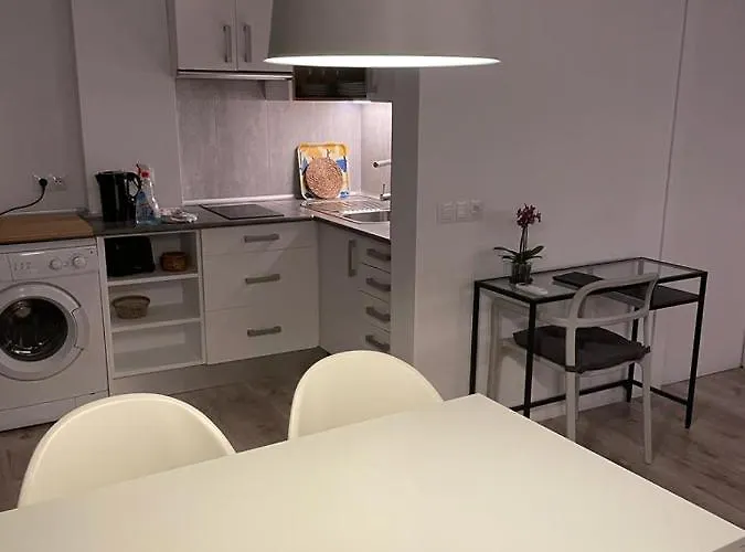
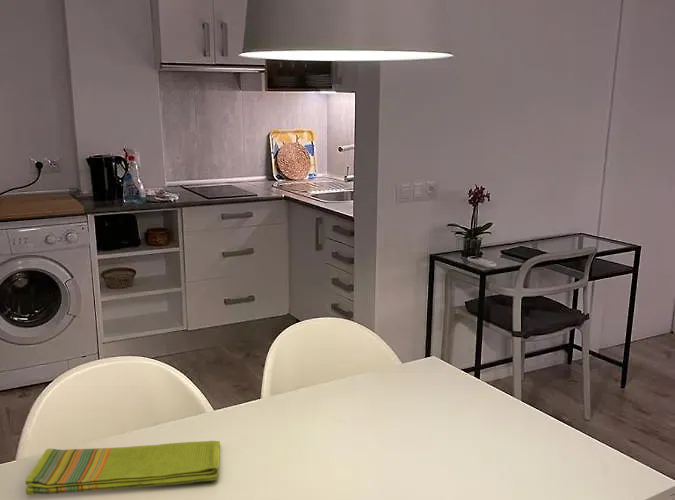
+ dish towel [24,440,221,496]
